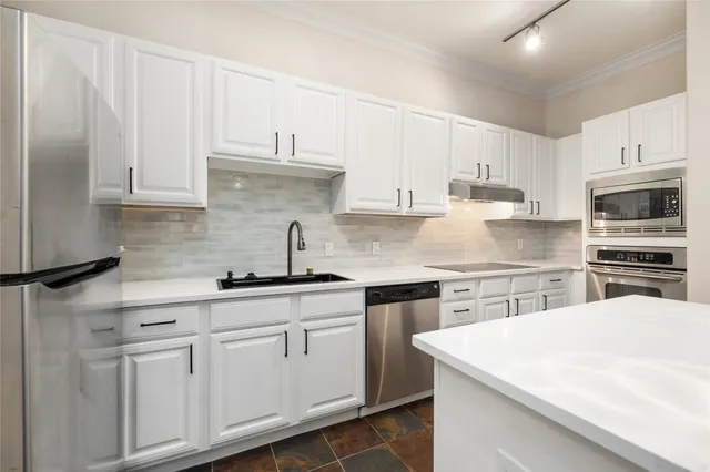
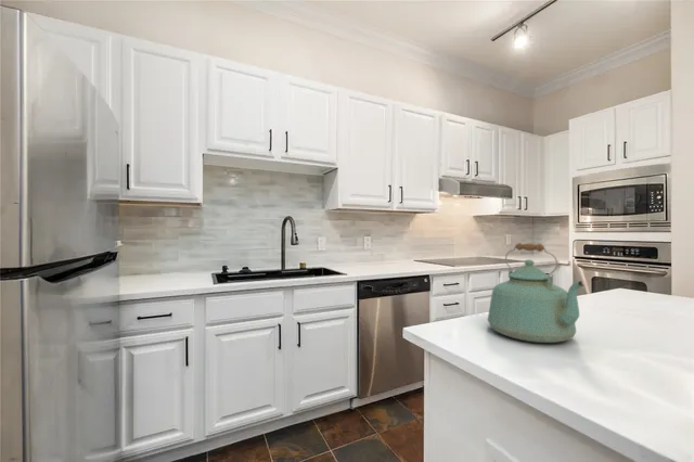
+ kettle [487,242,586,344]
